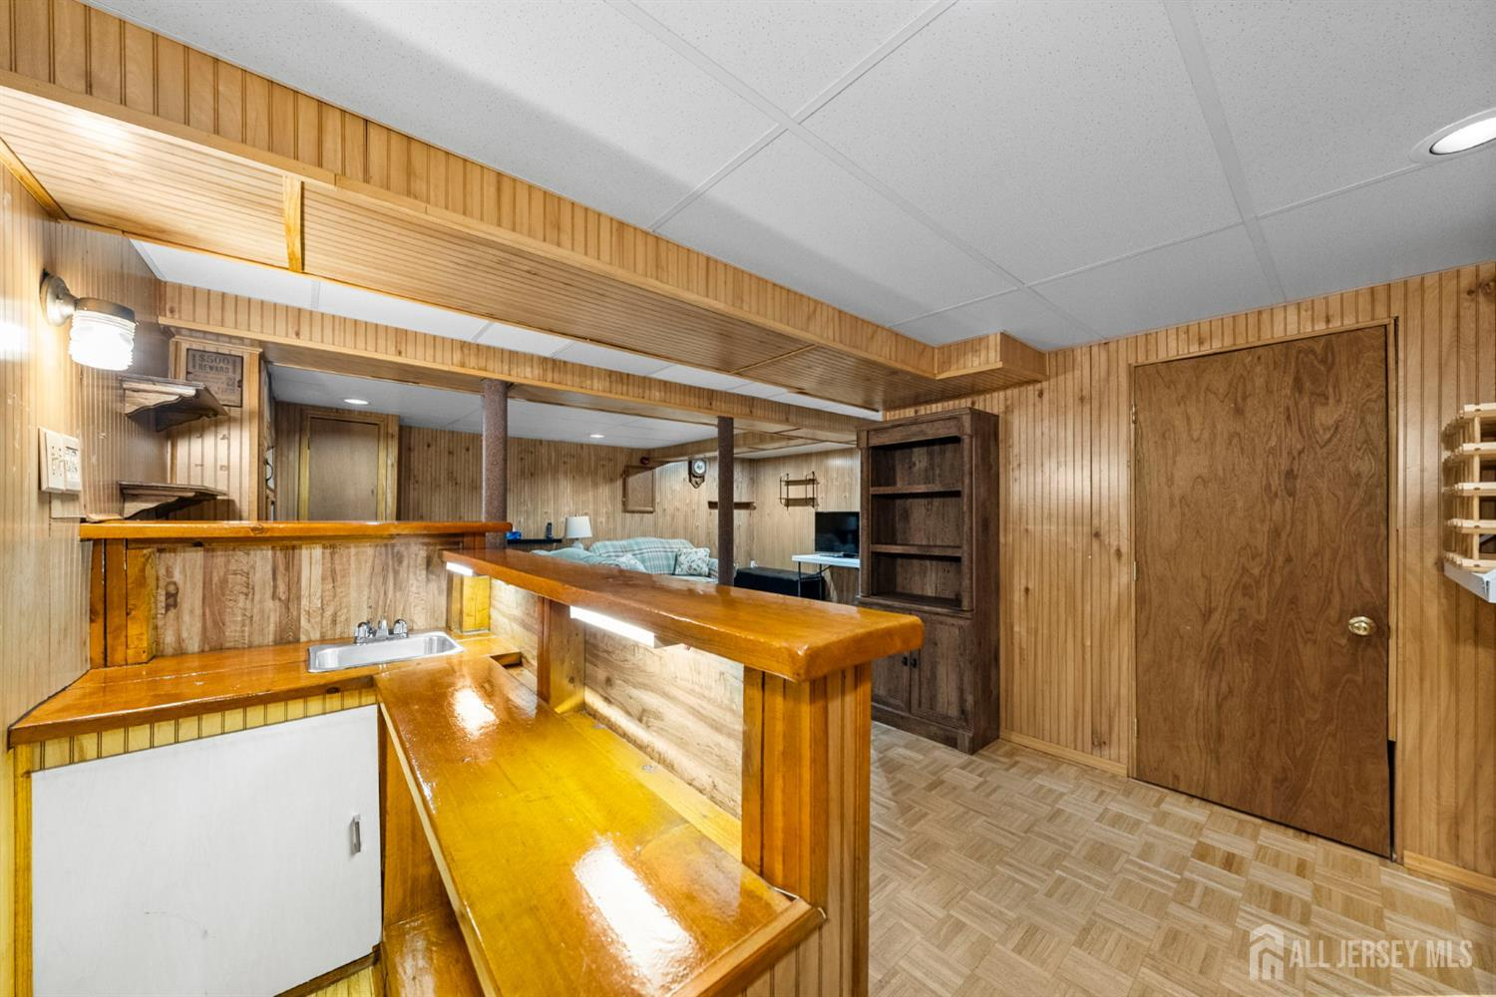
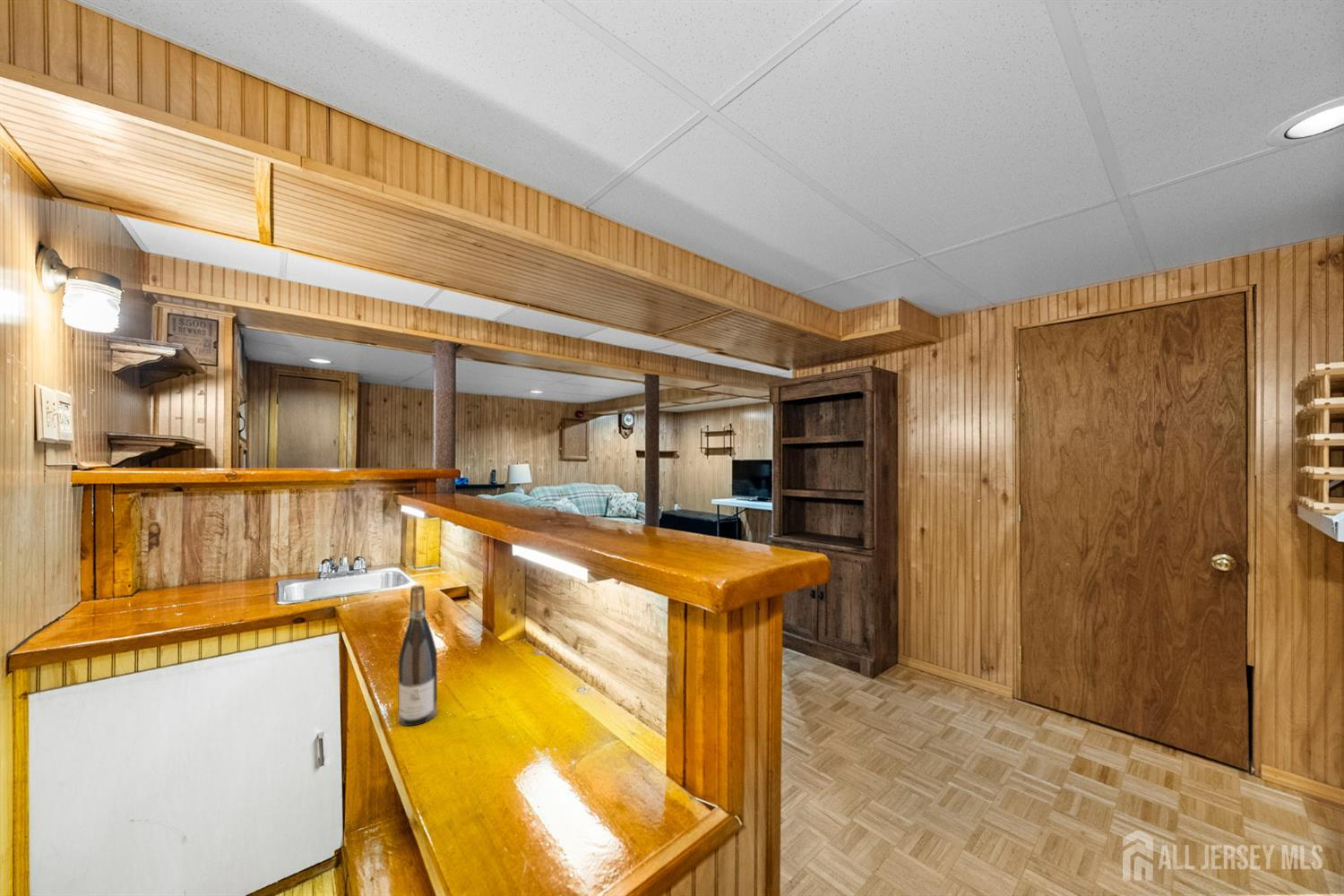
+ wine bottle [398,585,438,727]
